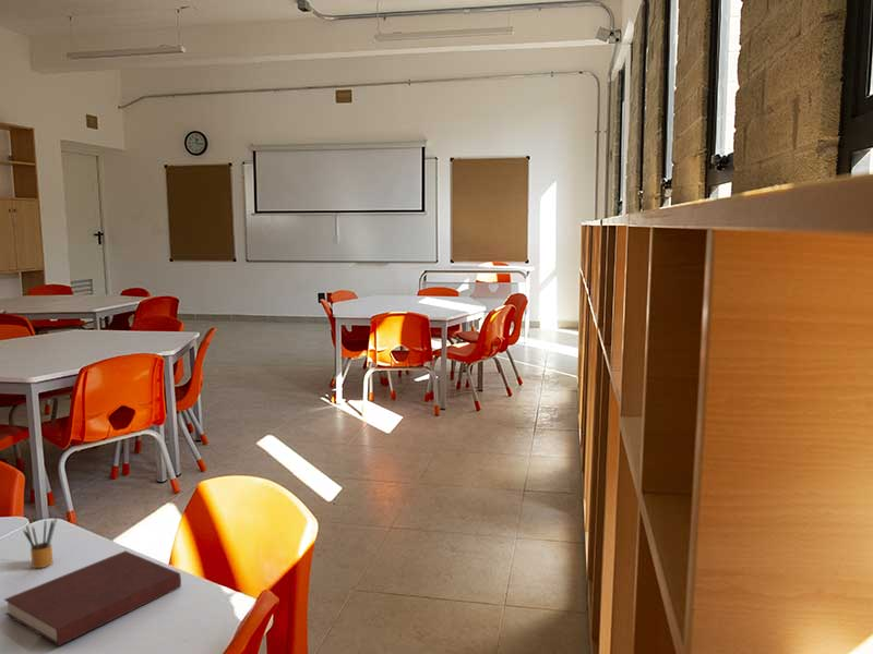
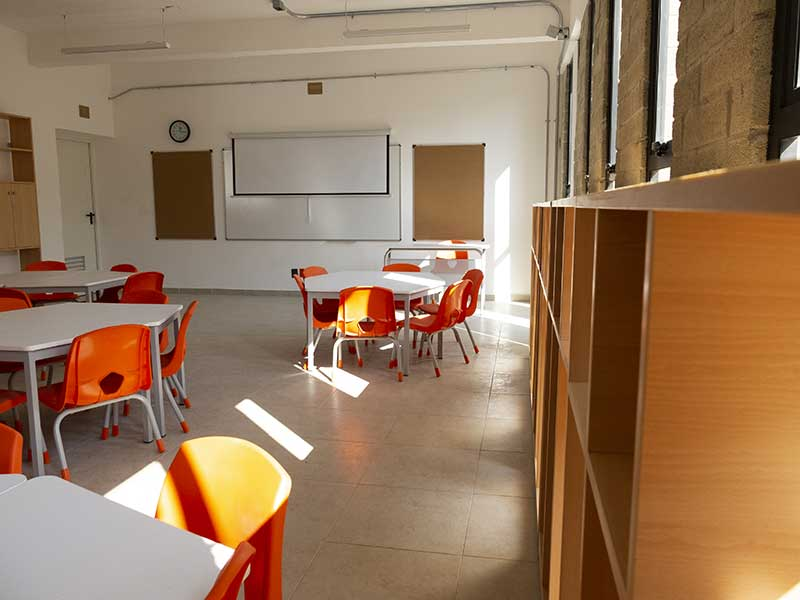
- notebook [3,549,182,646]
- pencil box [22,516,58,569]
